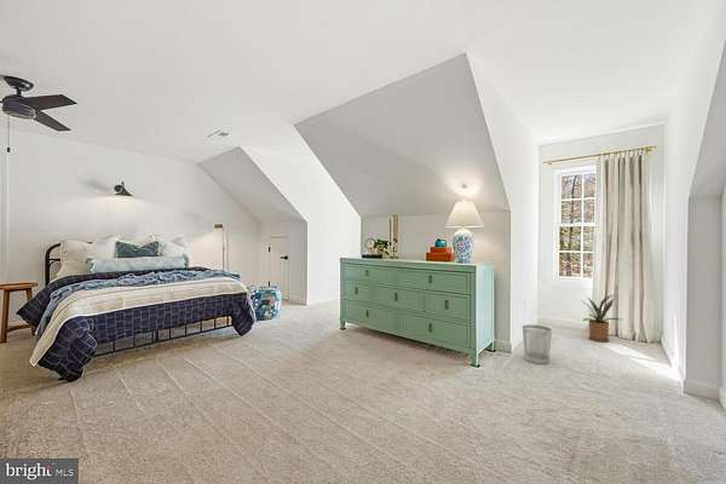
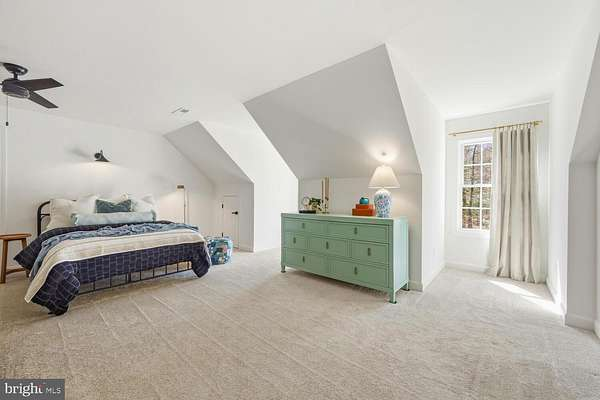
- wastebasket [522,323,553,365]
- house plant [580,294,624,342]
